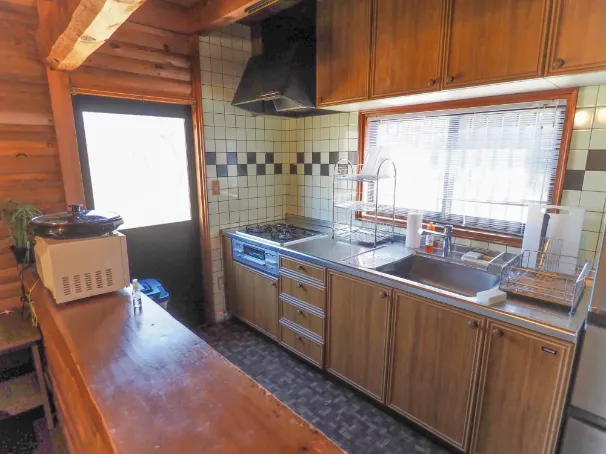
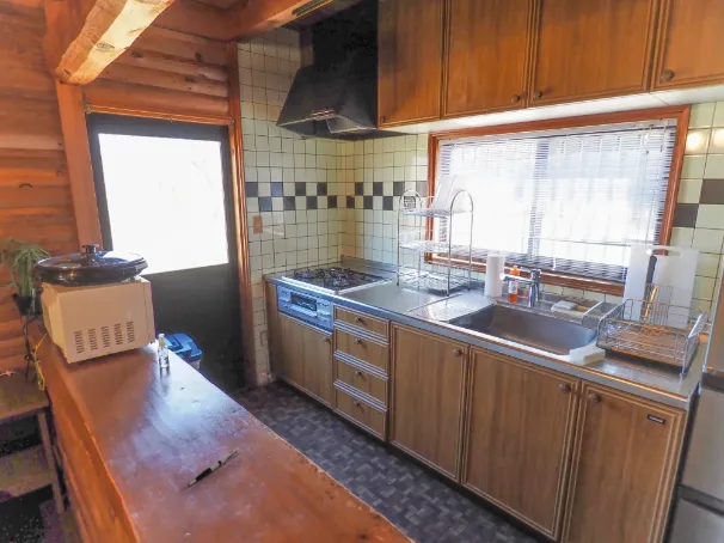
+ pen [188,446,241,487]
